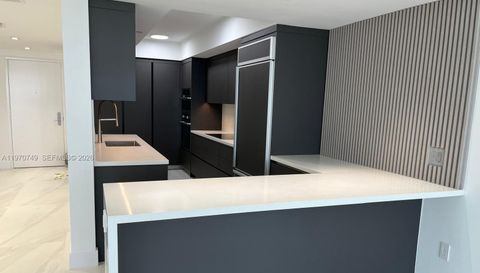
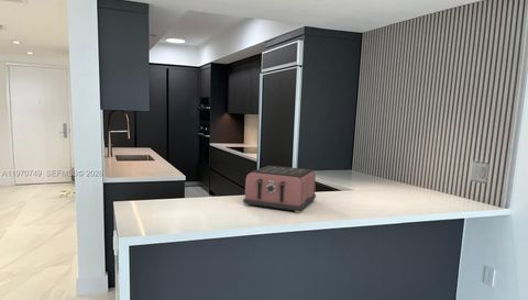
+ toaster [242,165,317,214]
